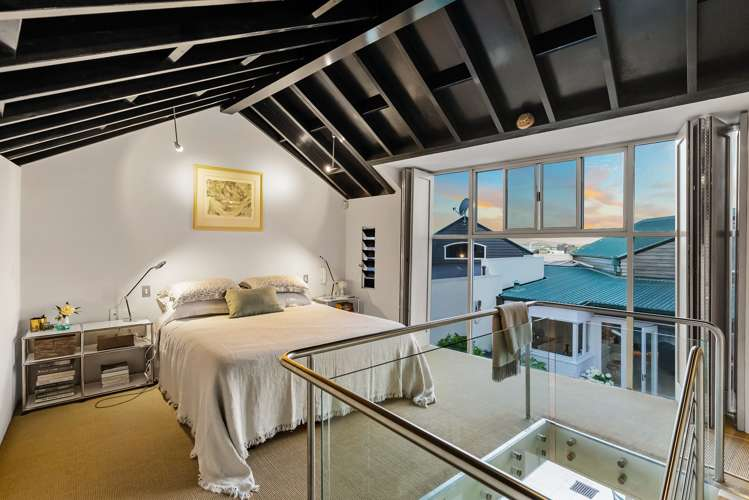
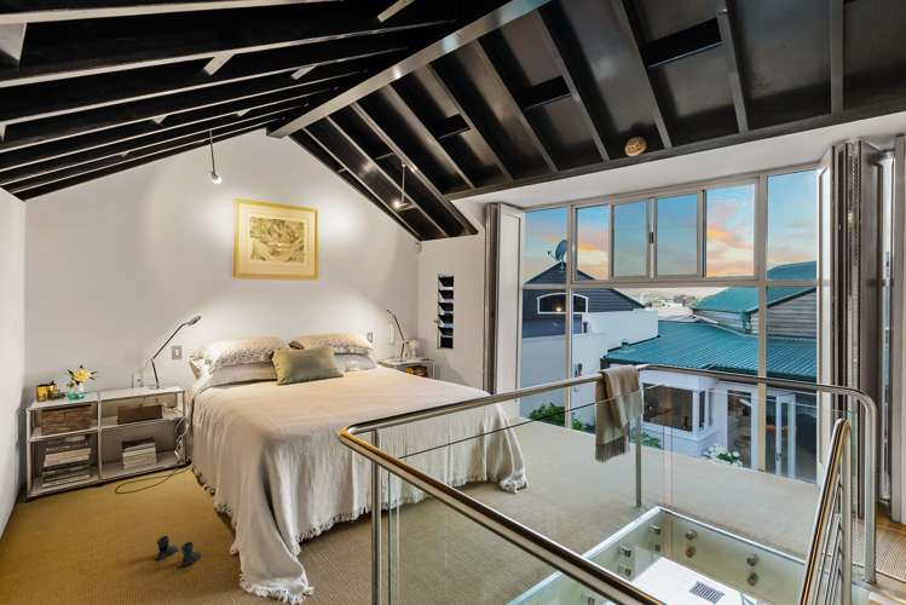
+ boots [154,535,202,569]
